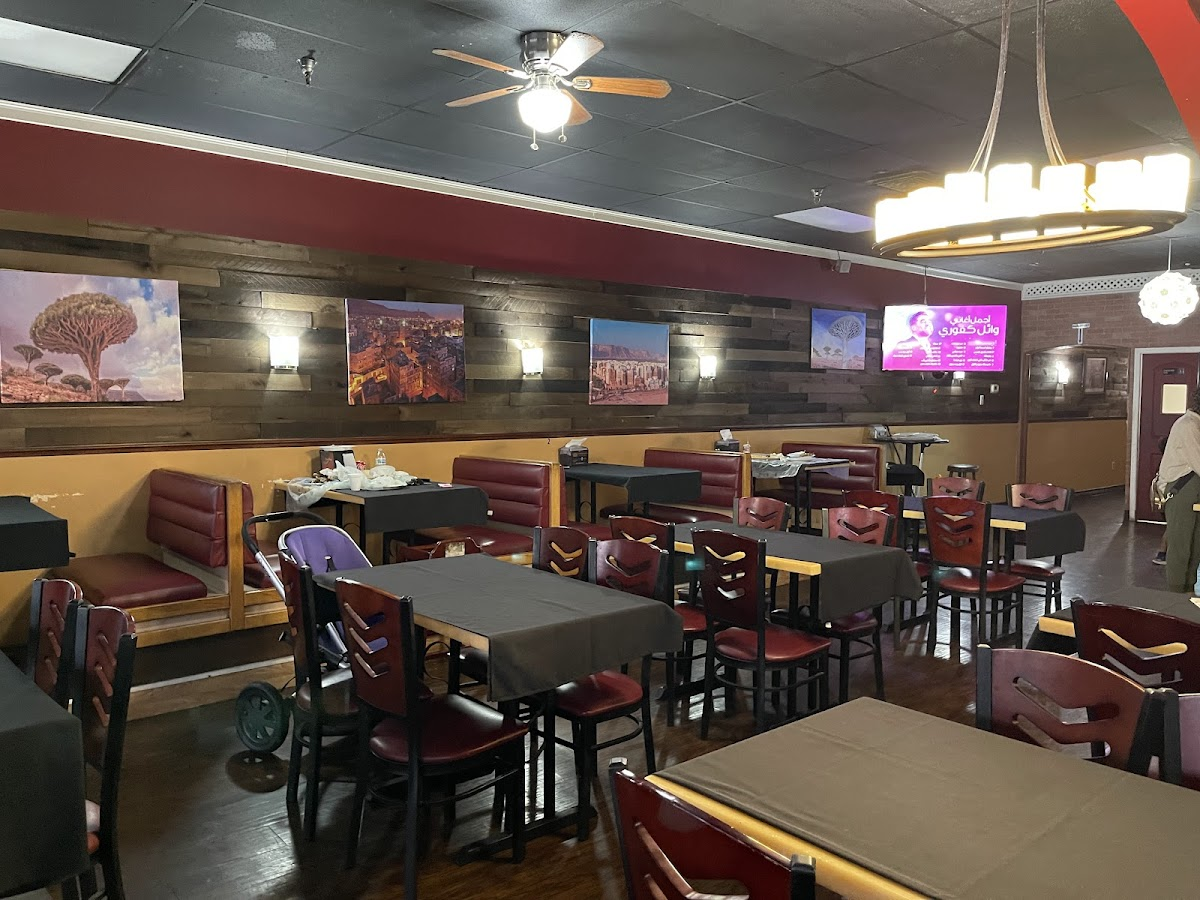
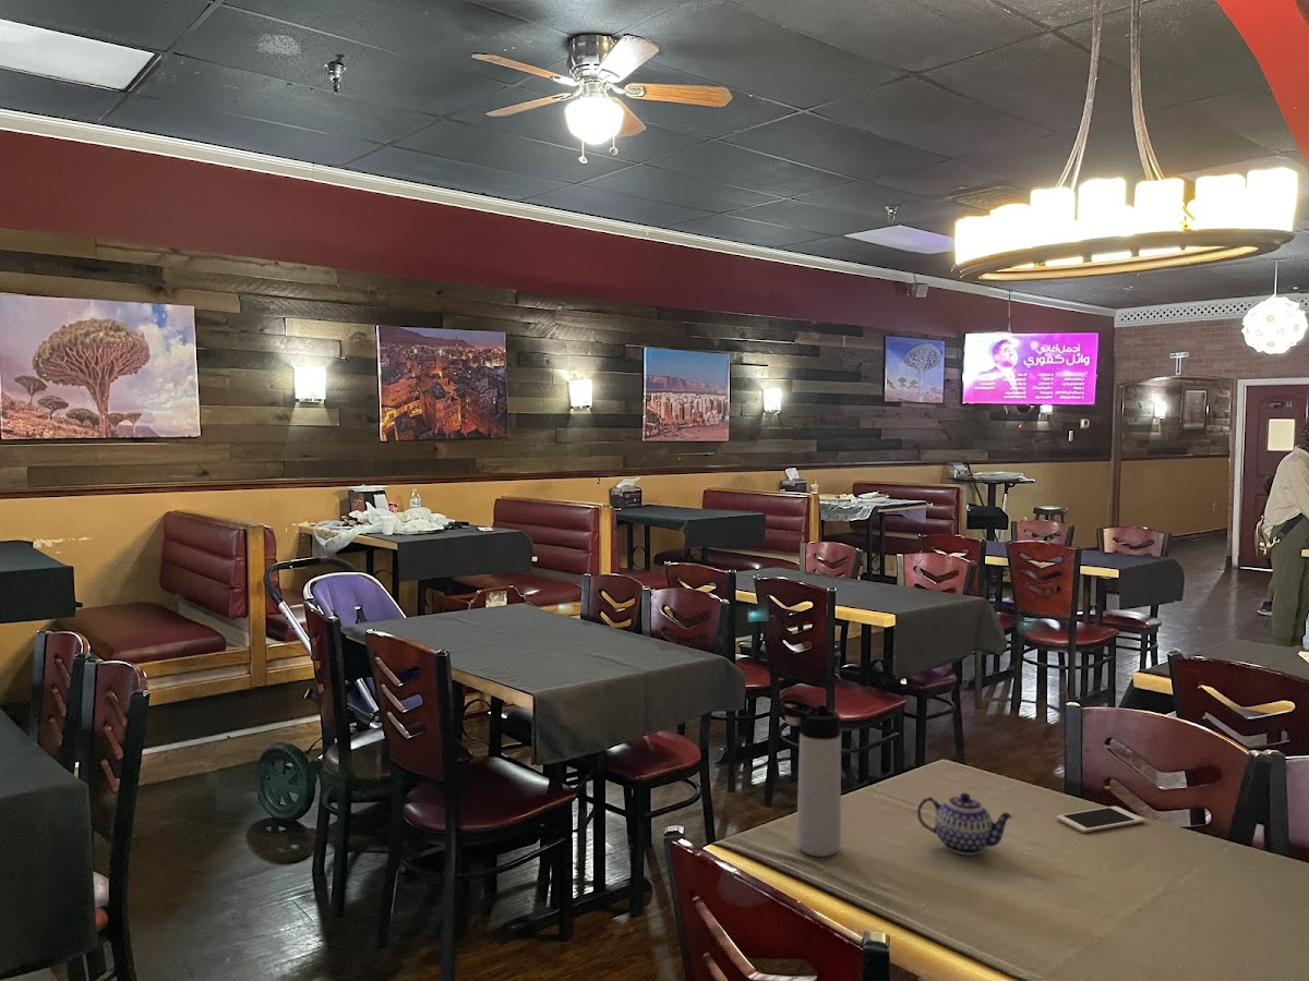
+ thermos bottle [779,698,842,858]
+ cell phone [1056,806,1145,834]
+ teapot [916,791,1014,856]
